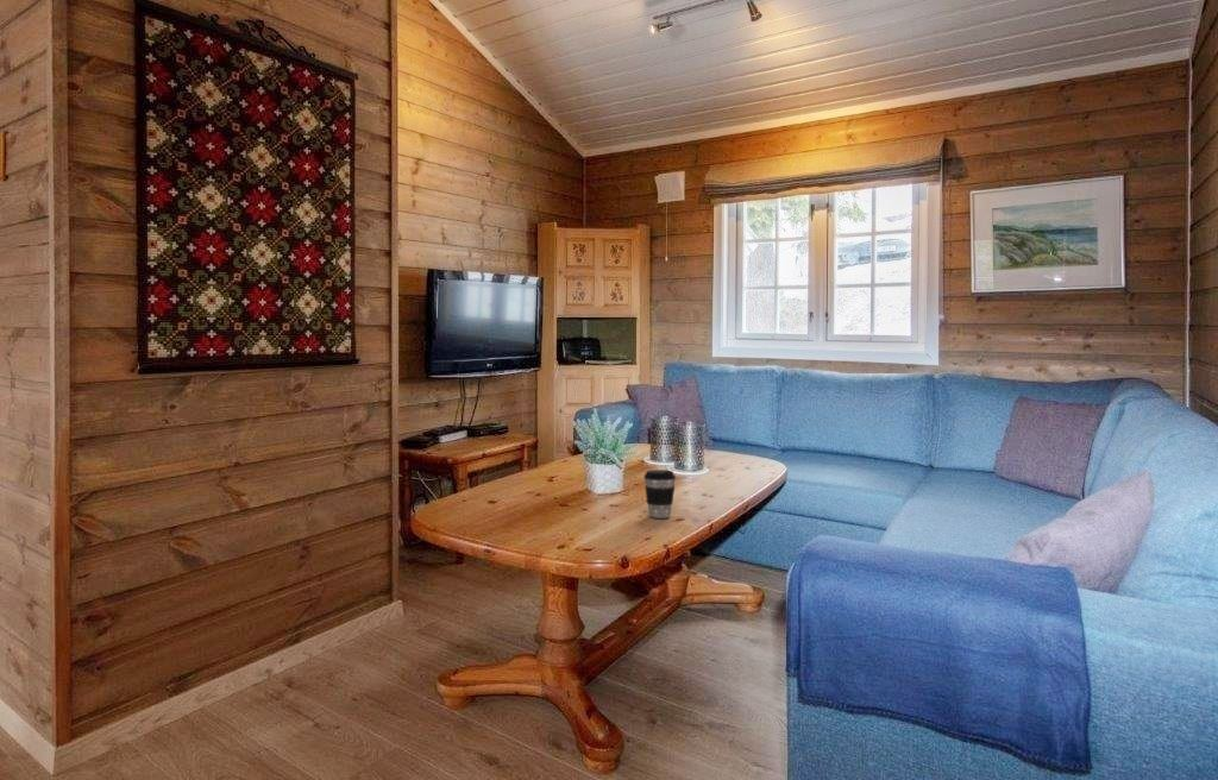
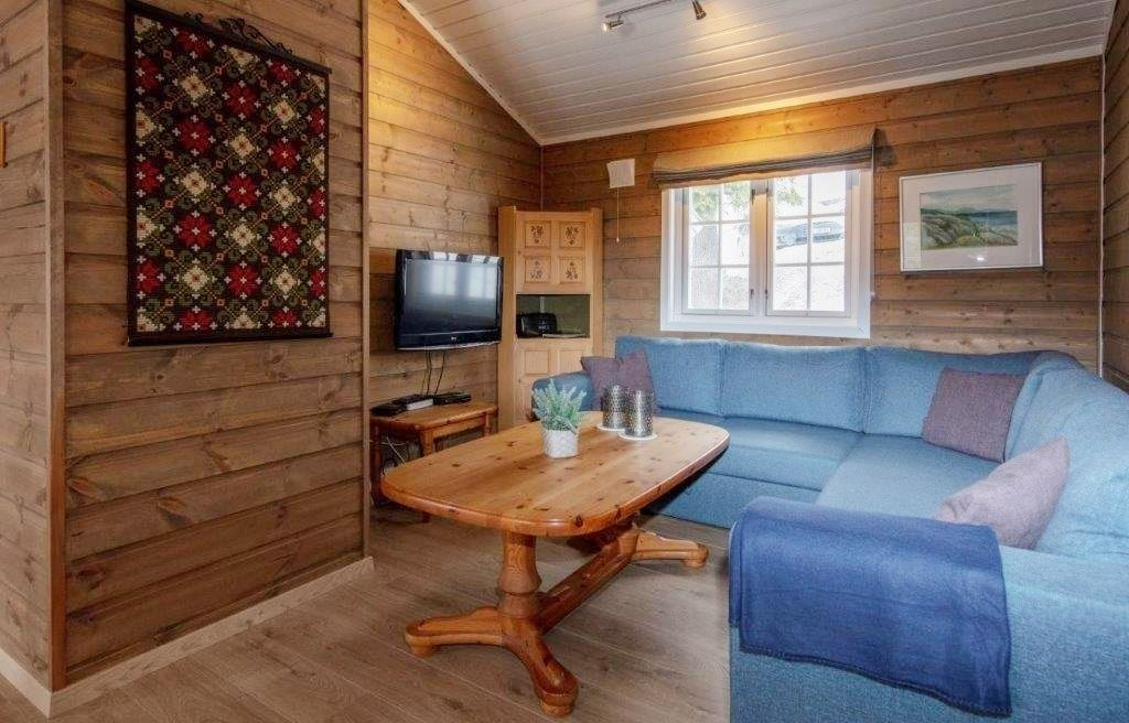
- coffee cup [642,468,677,520]
